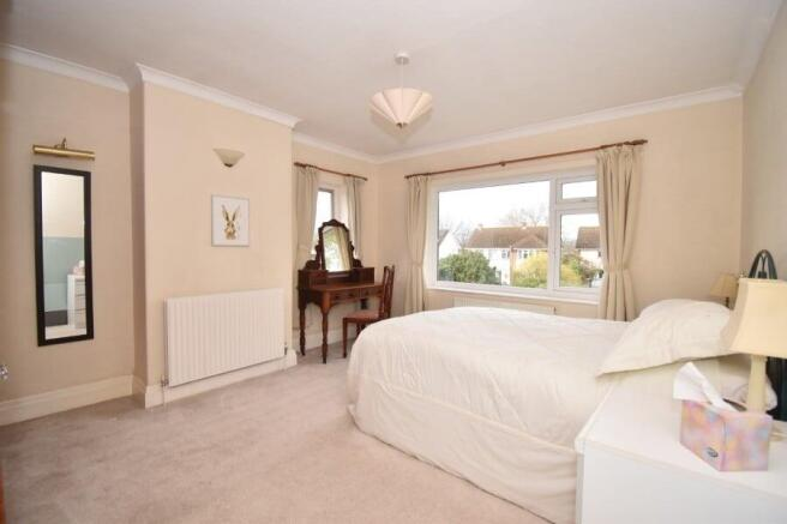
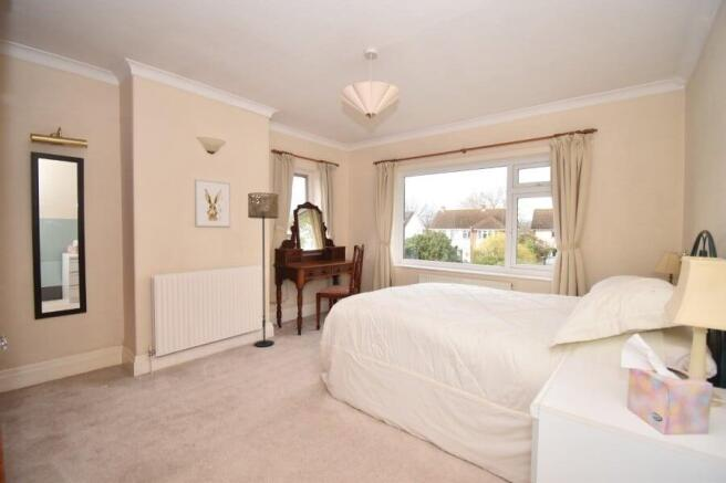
+ floor lamp [247,191,280,348]
